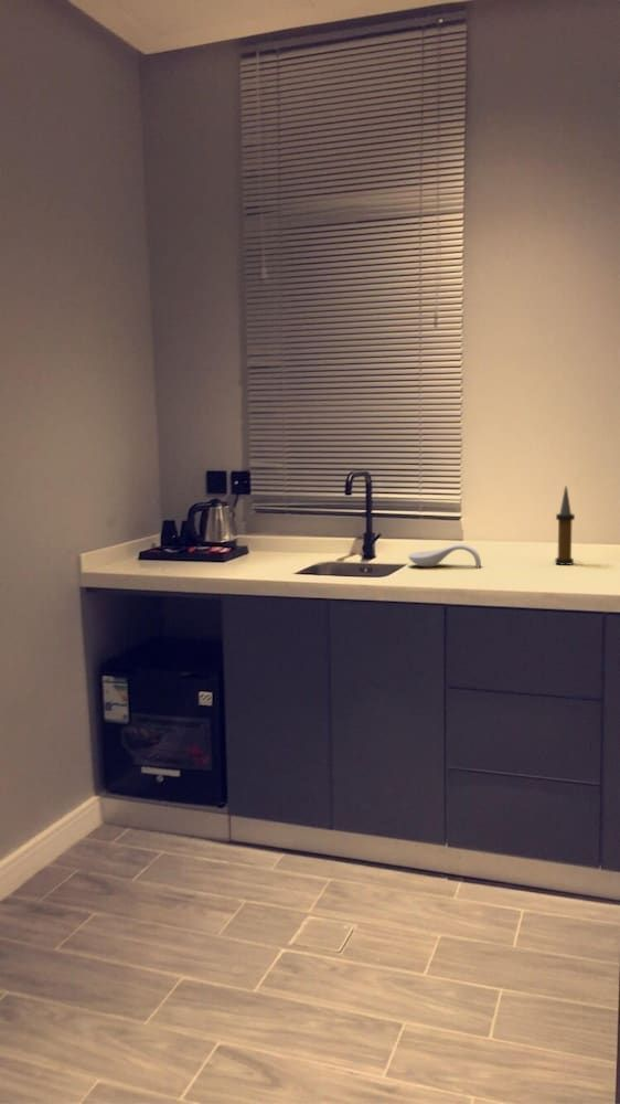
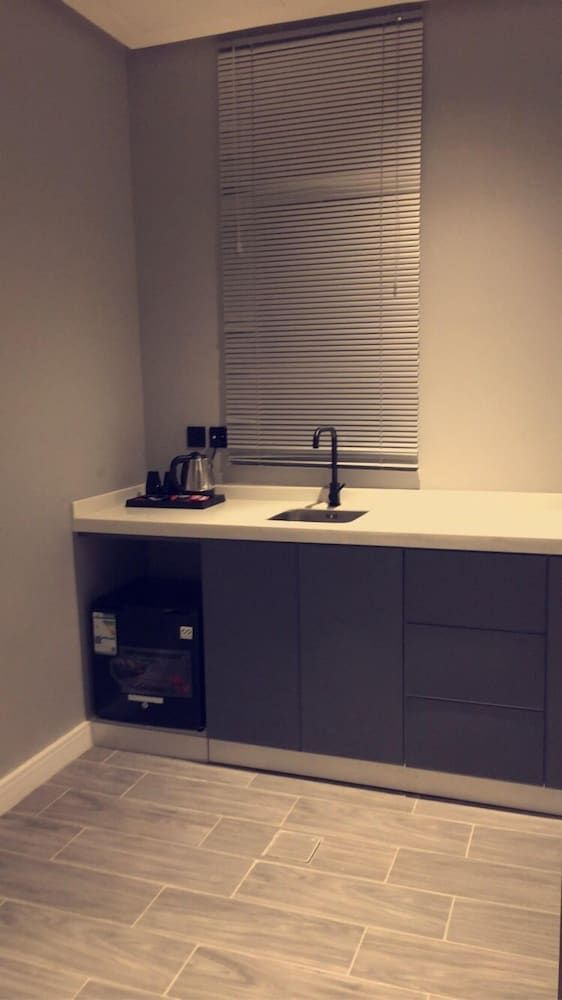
- spoon rest [407,543,482,569]
- candle [554,486,576,566]
